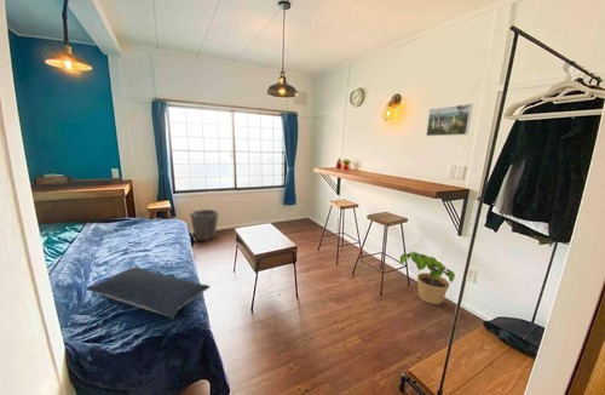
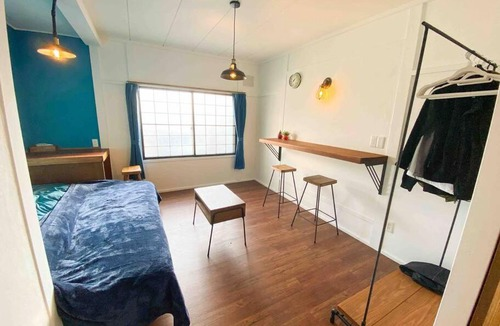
- potted plant [398,251,456,305]
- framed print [425,103,474,137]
- pillow [85,265,212,320]
- waste bin [189,208,219,241]
